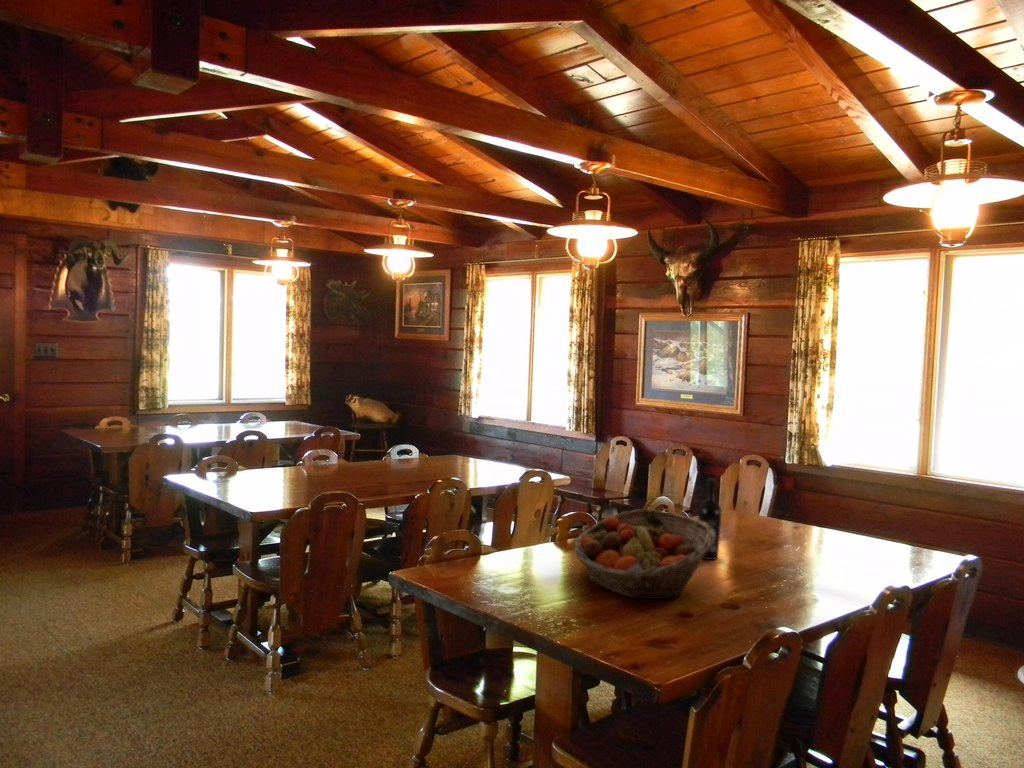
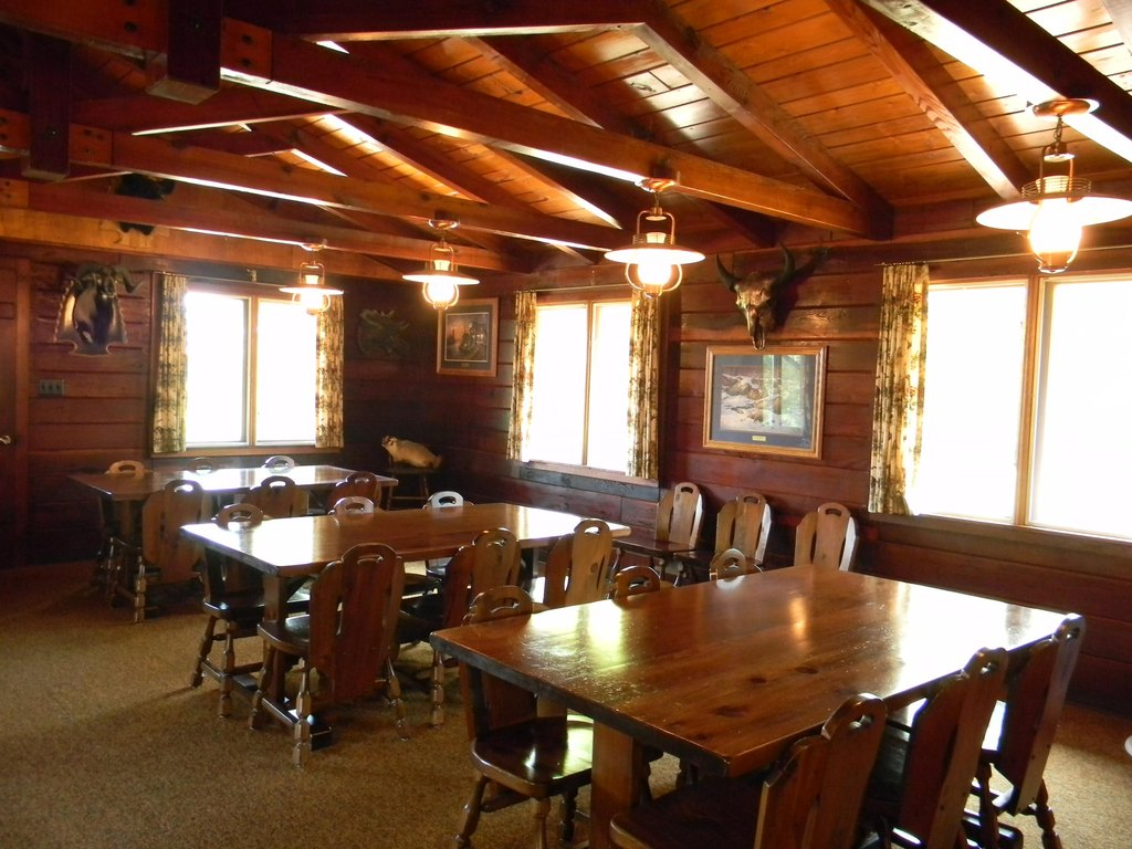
- fruit basket [573,508,715,600]
- wine bottle [697,477,722,561]
